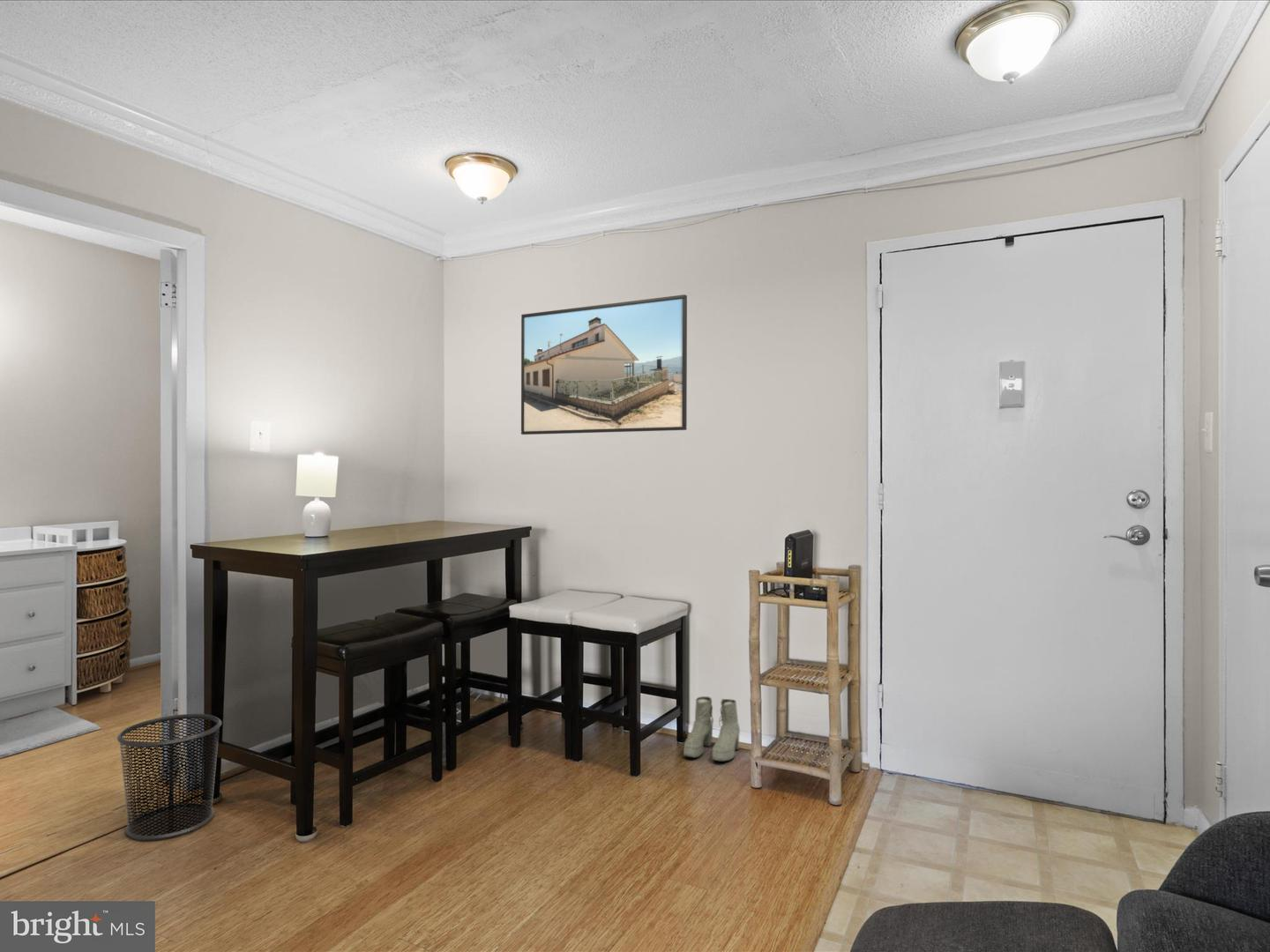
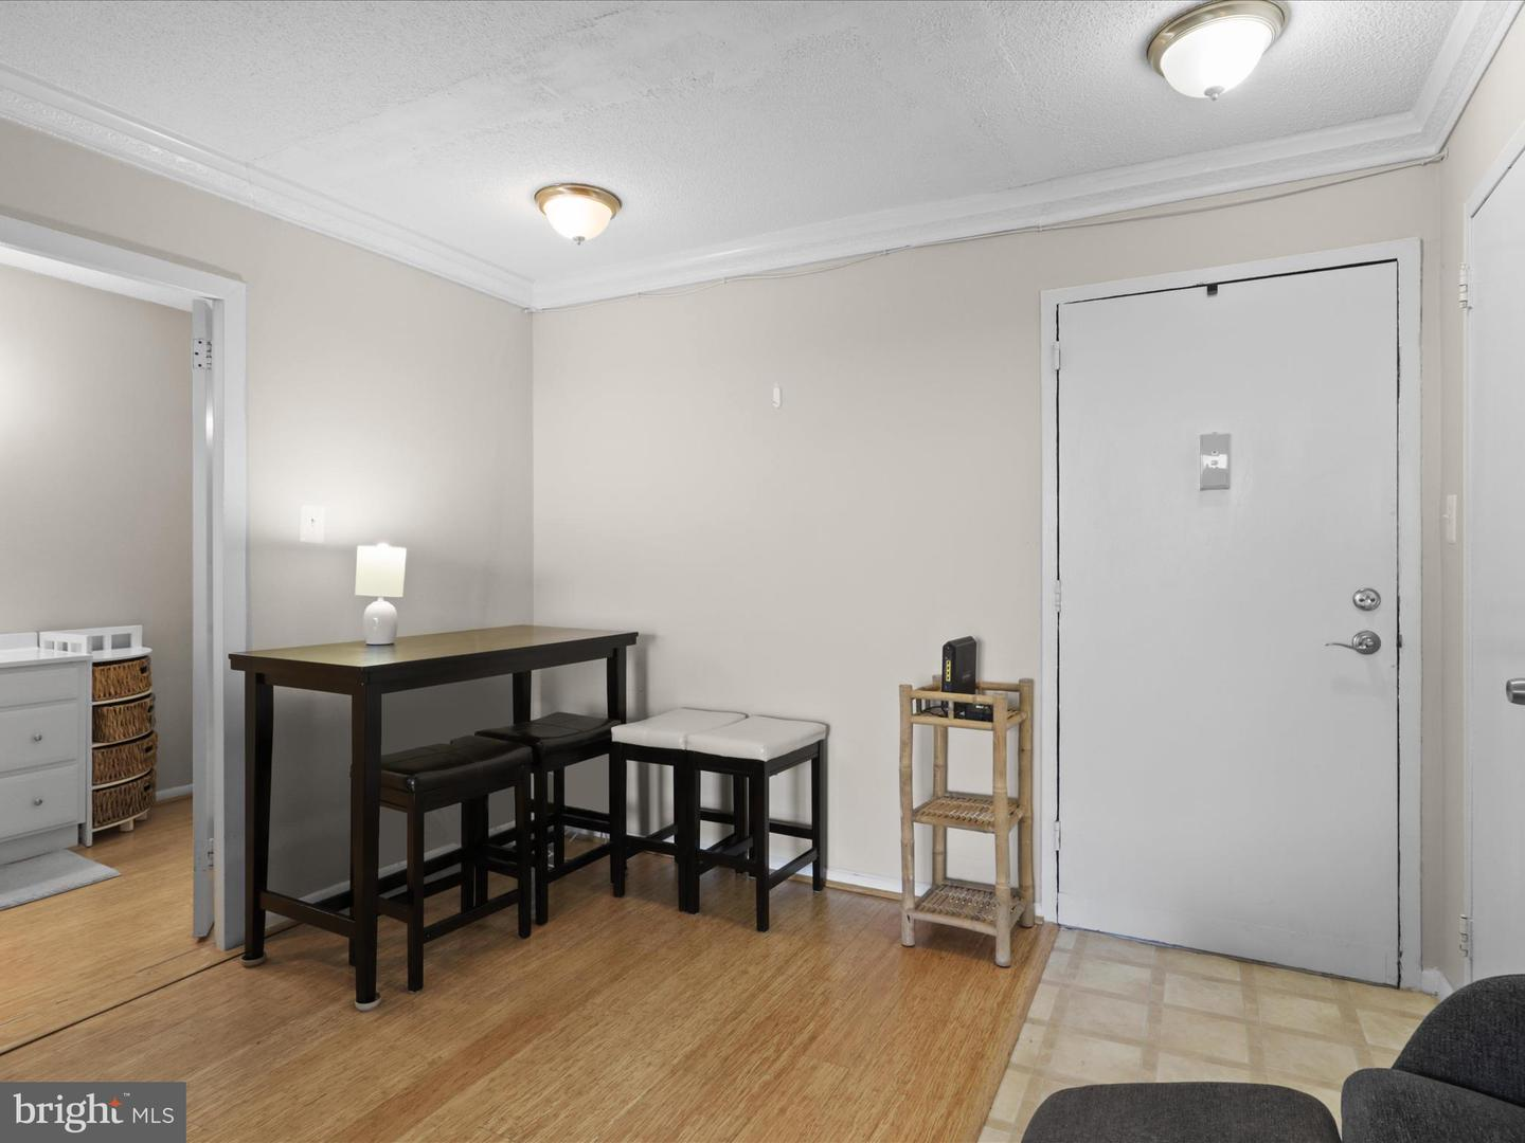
- boots [683,695,741,762]
- waste bin [116,713,223,841]
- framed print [520,294,688,435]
